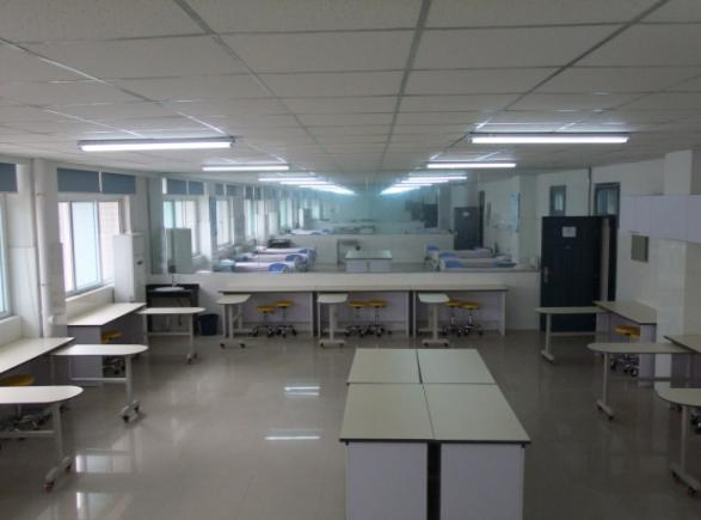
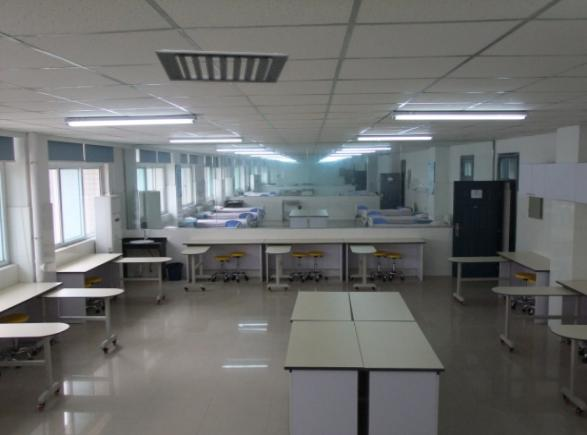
+ ceiling vent [154,48,290,84]
